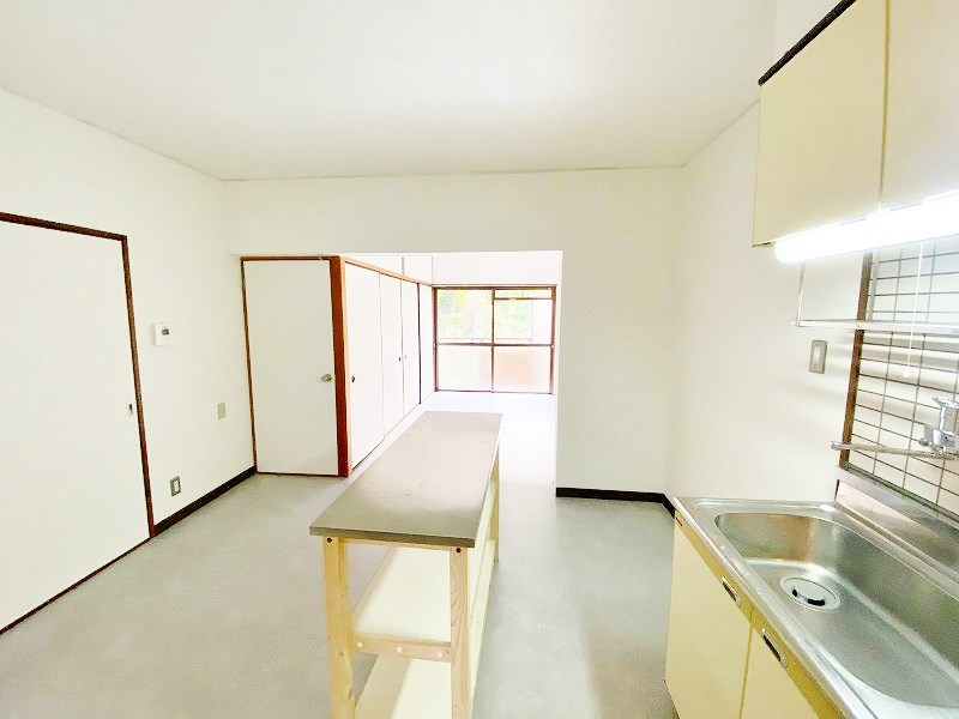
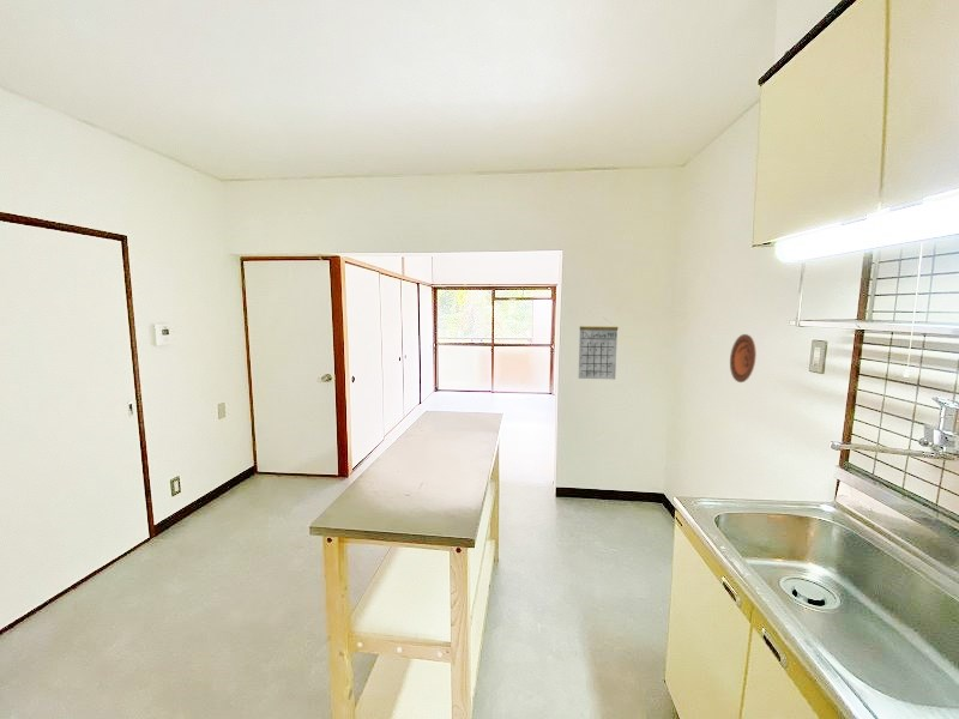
+ calendar [578,318,619,380]
+ decorative plate [729,333,758,383]
